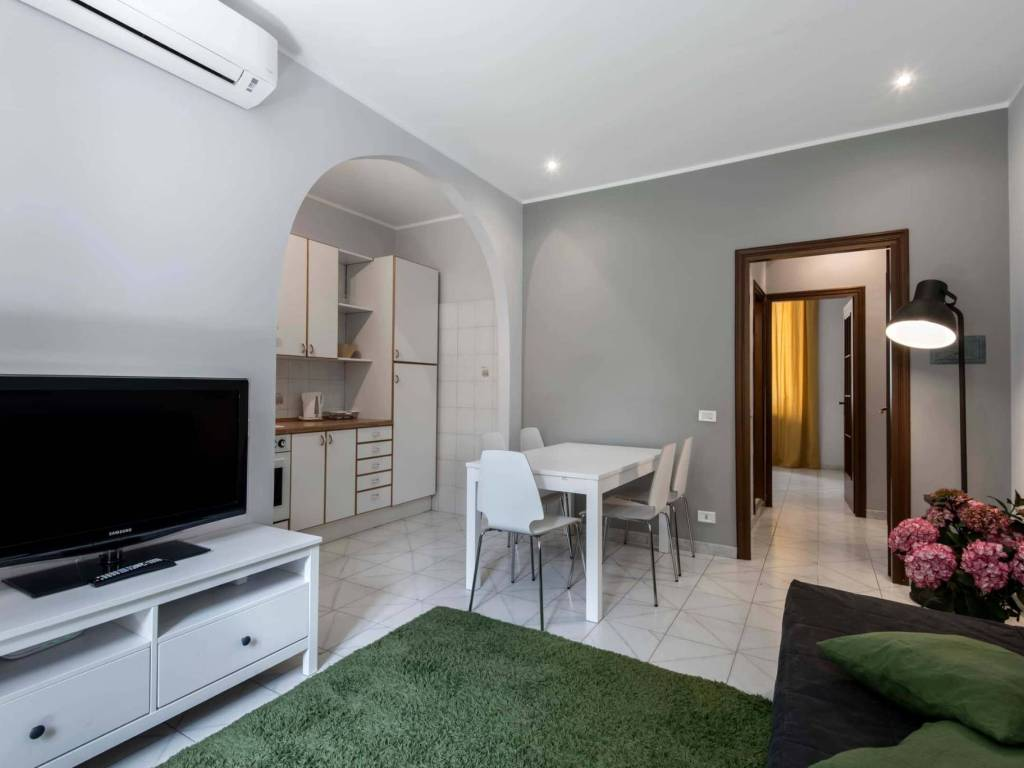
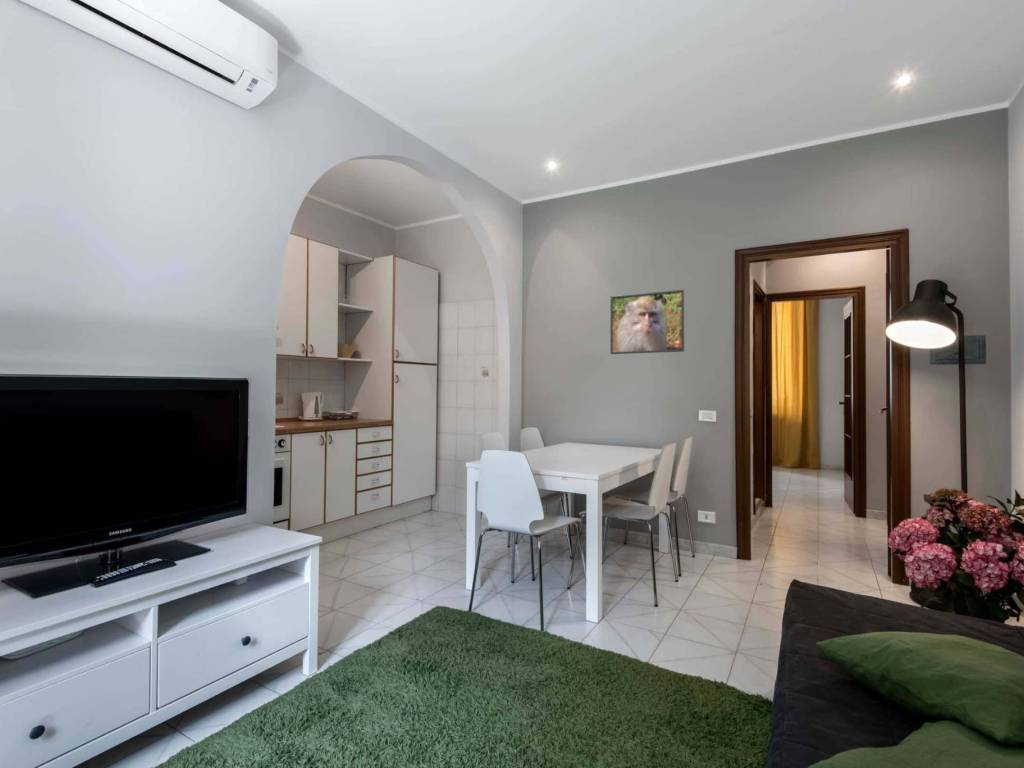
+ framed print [610,289,685,355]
